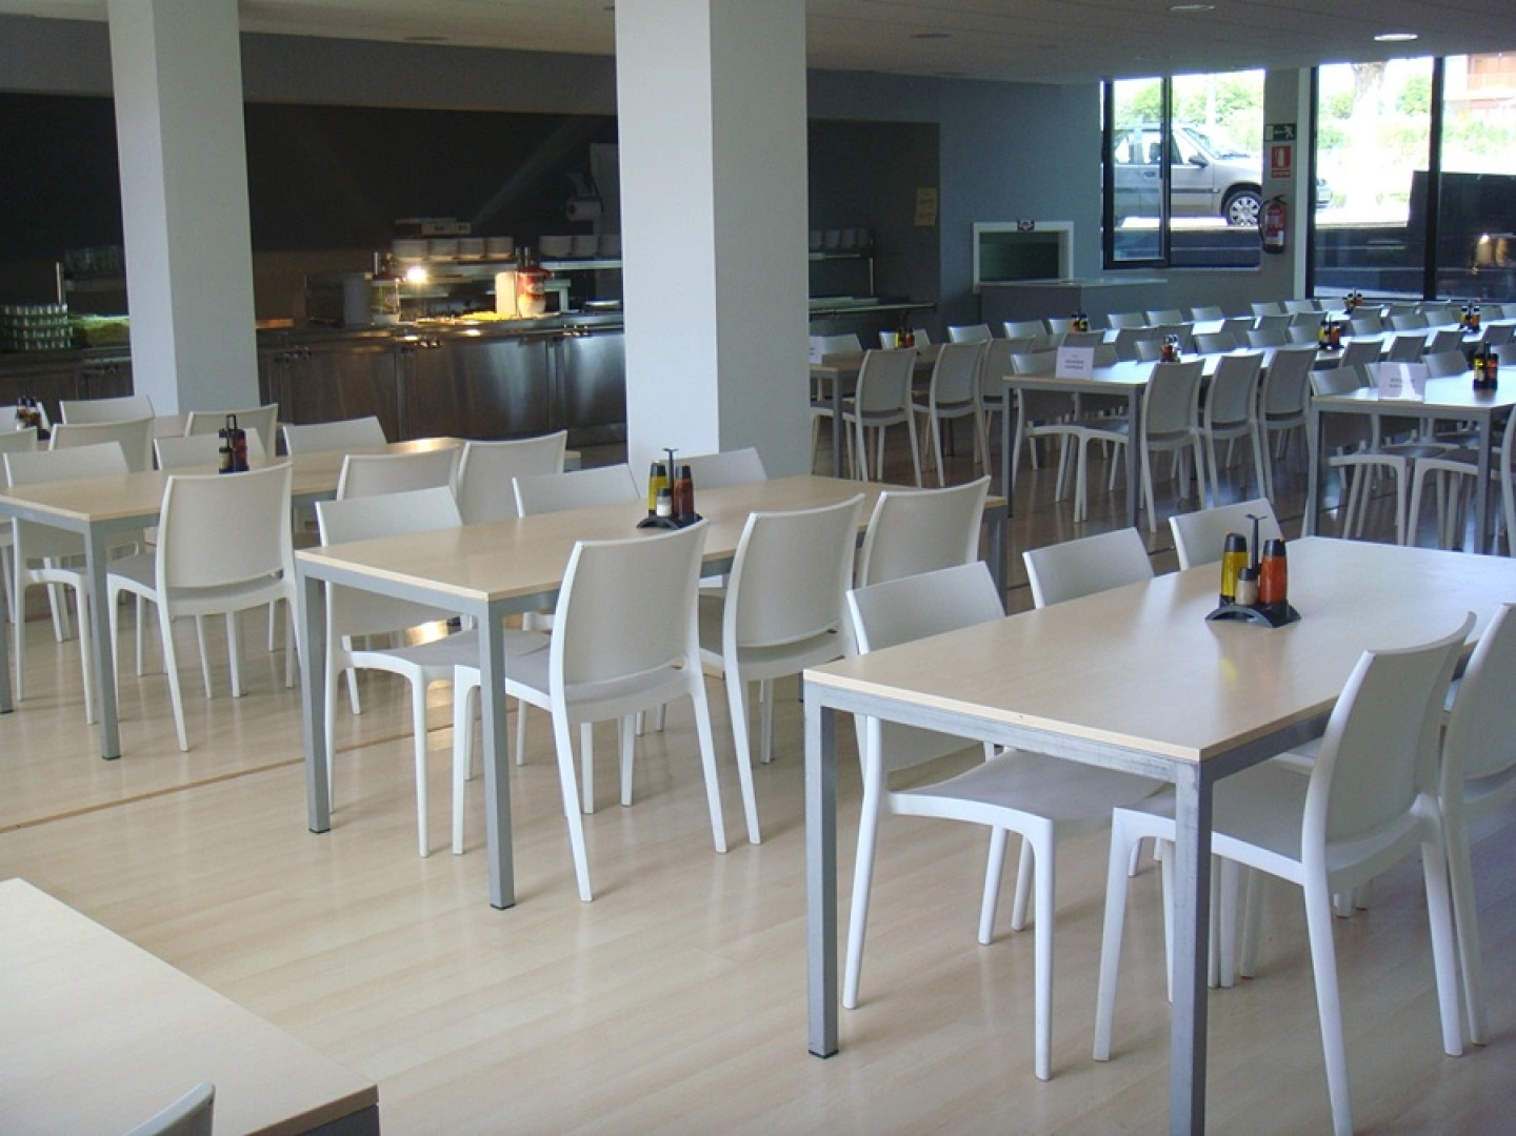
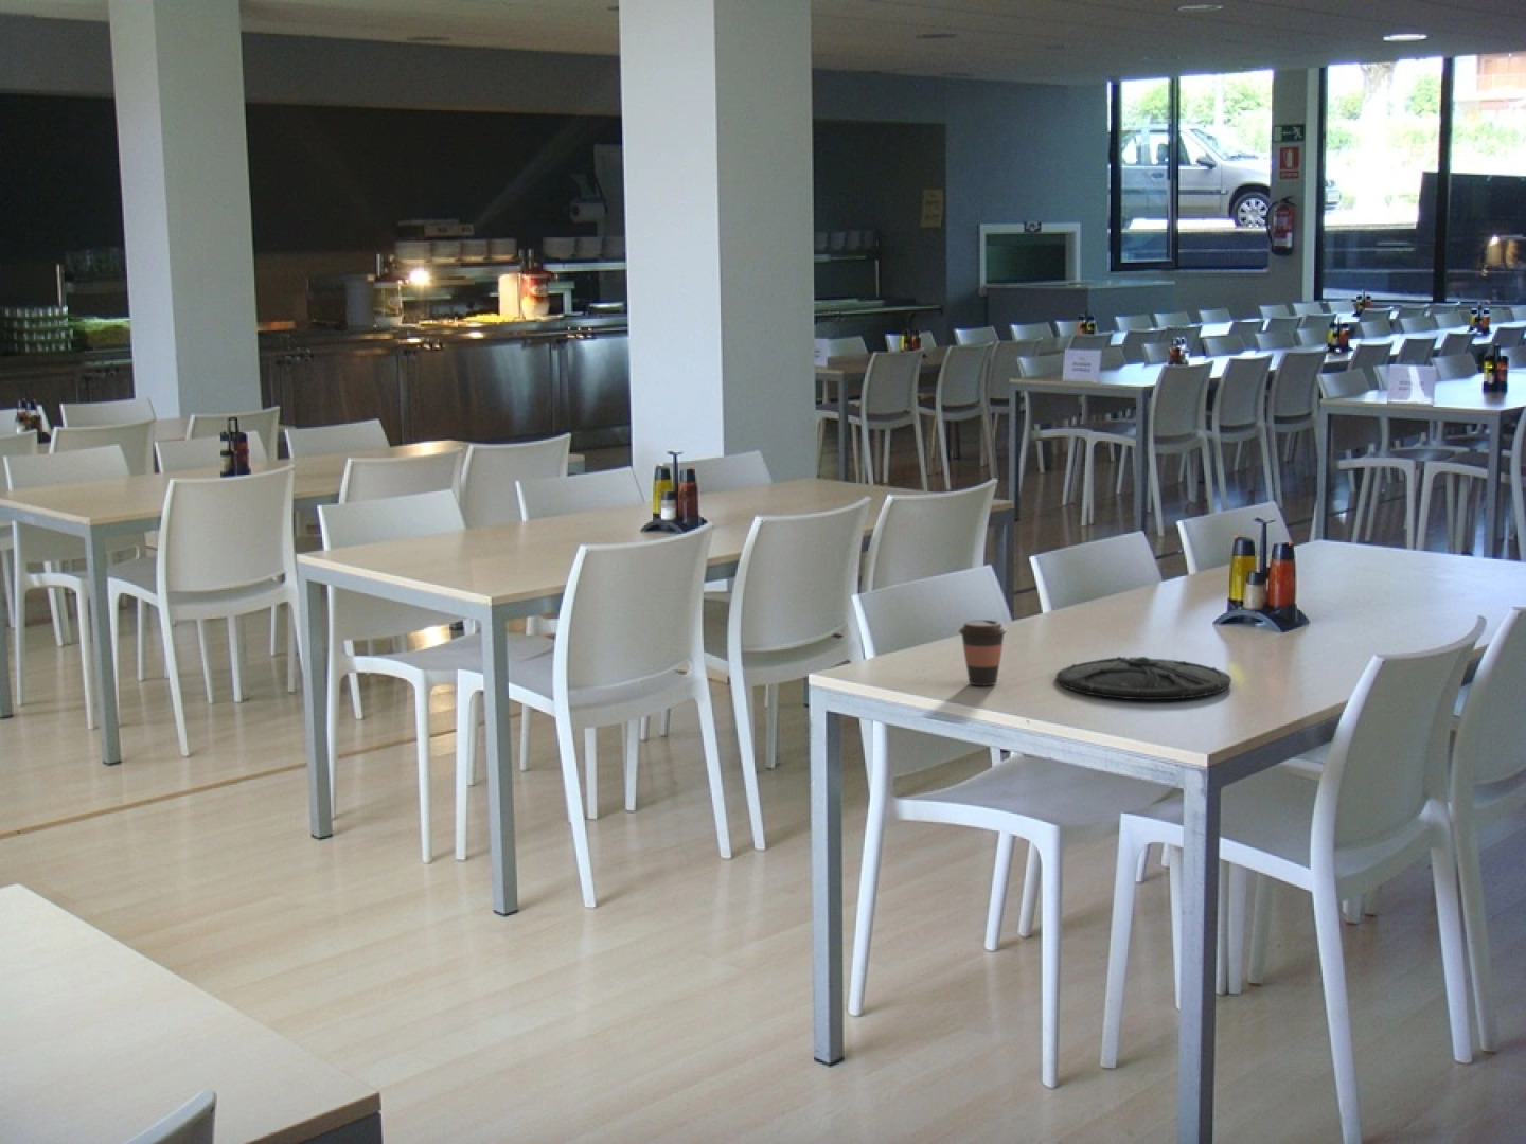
+ plate [1055,656,1233,701]
+ coffee cup [958,619,1008,686]
